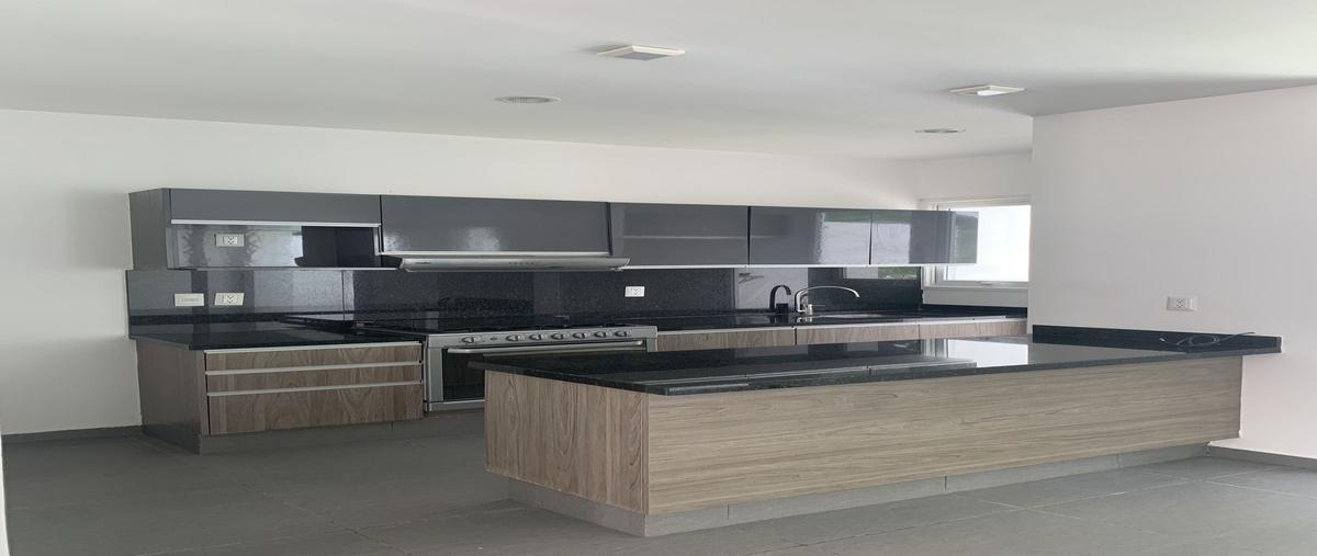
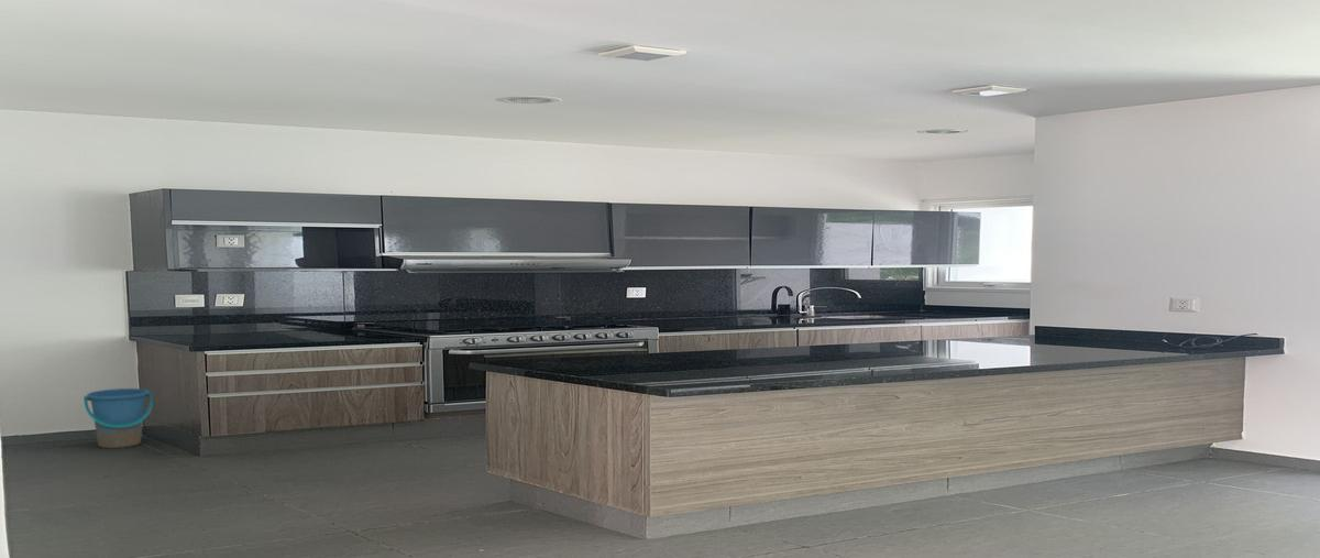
+ bucket [82,387,154,449]
